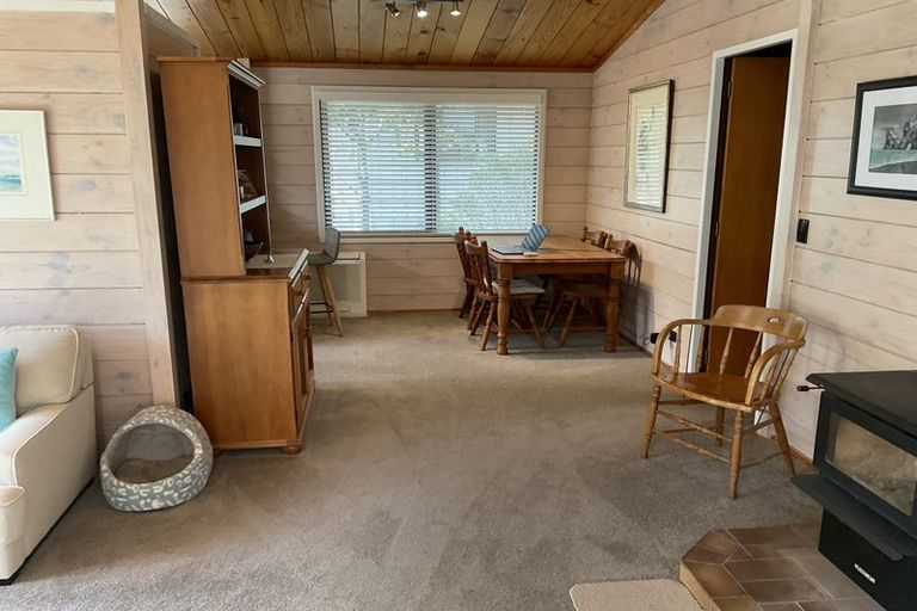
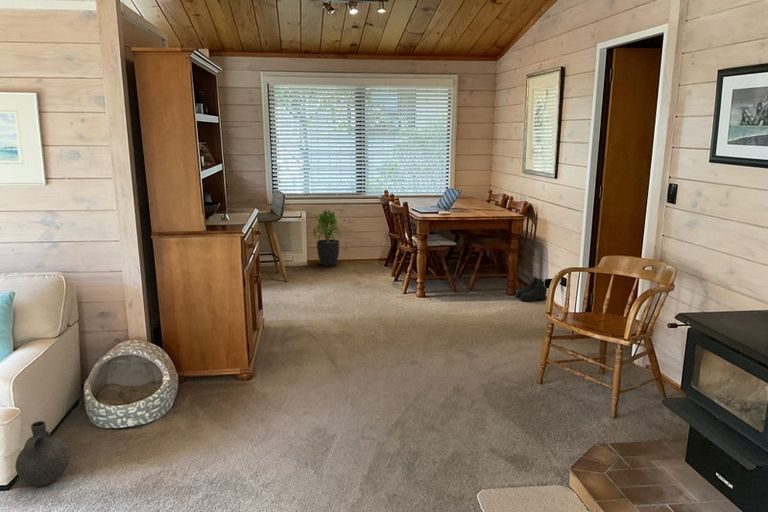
+ boots [514,275,548,302]
+ ceramic jug [14,420,72,488]
+ potted plant [309,209,342,267]
